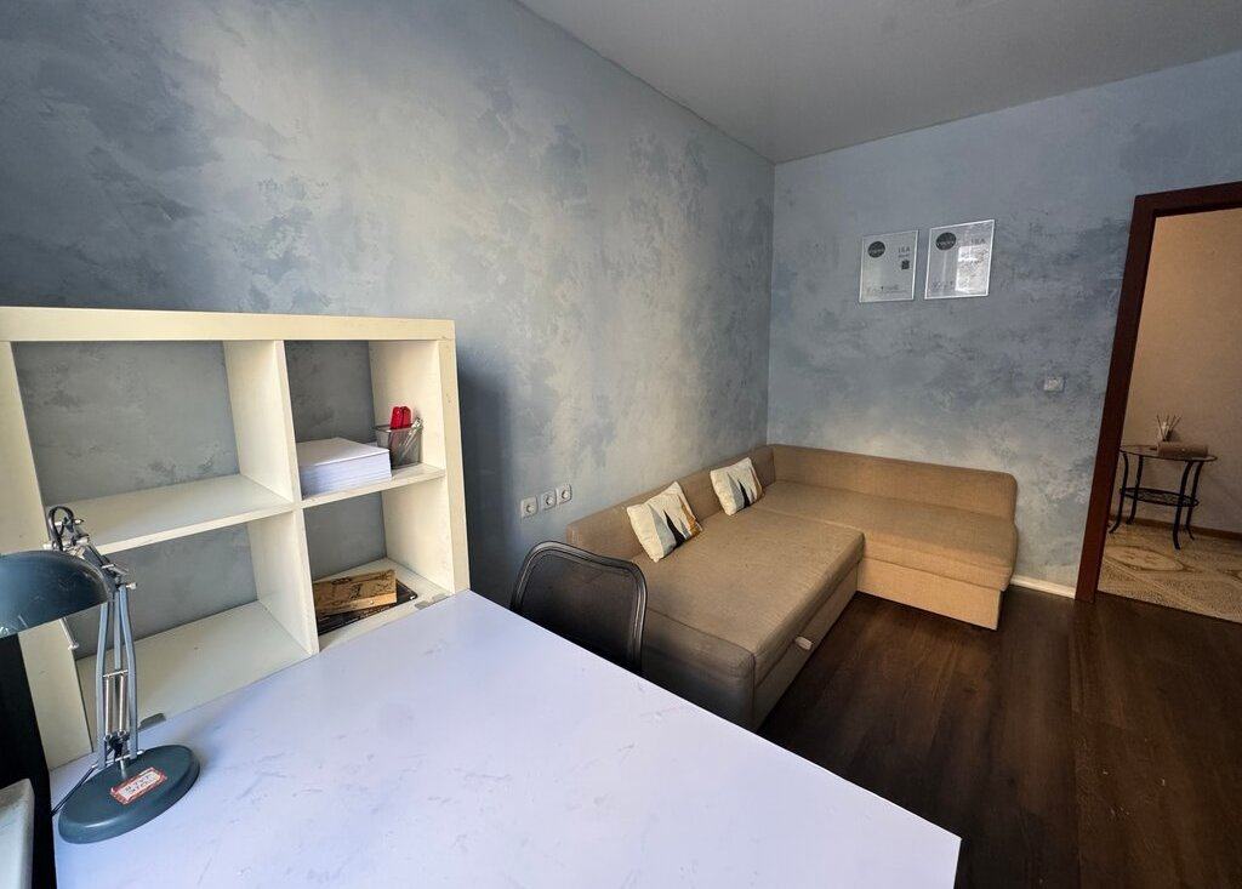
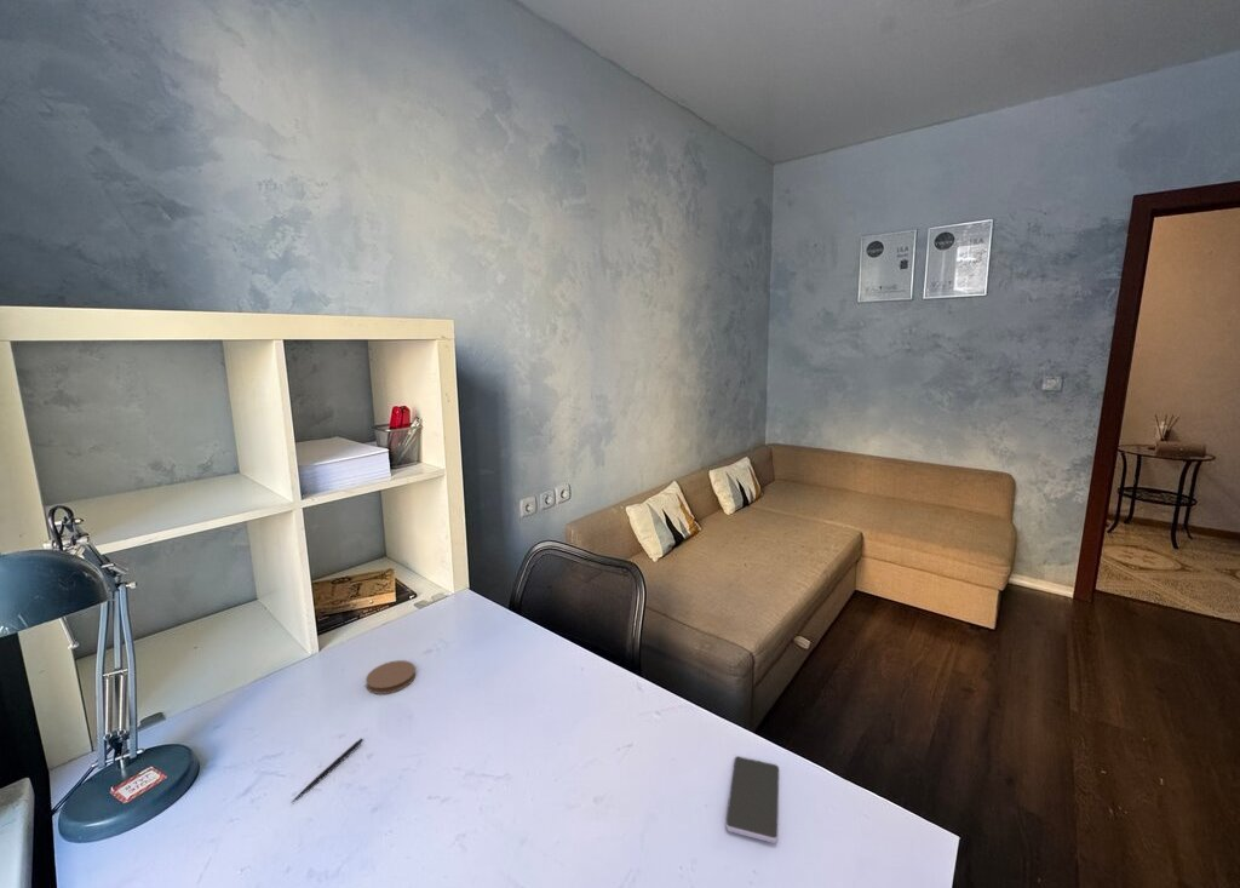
+ pen [289,737,364,804]
+ smartphone [724,756,780,844]
+ coaster [364,659,417,695]
